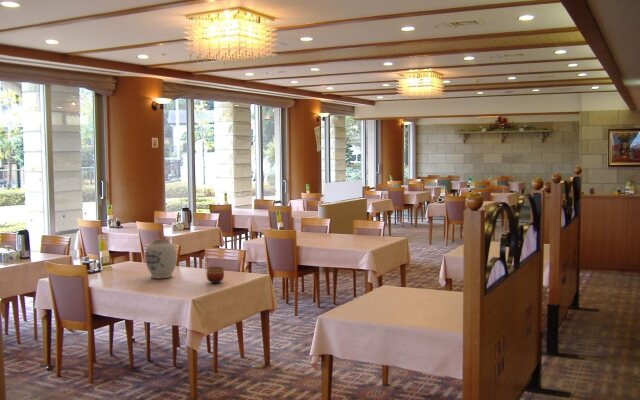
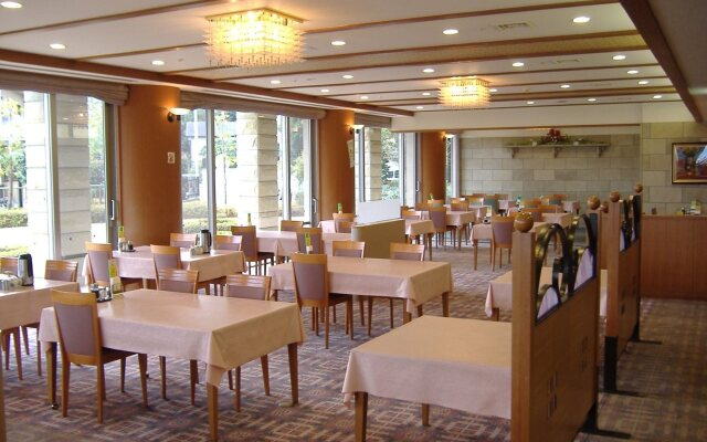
- vase [144,239,178,280]
- bowl [206,266,225,284]
